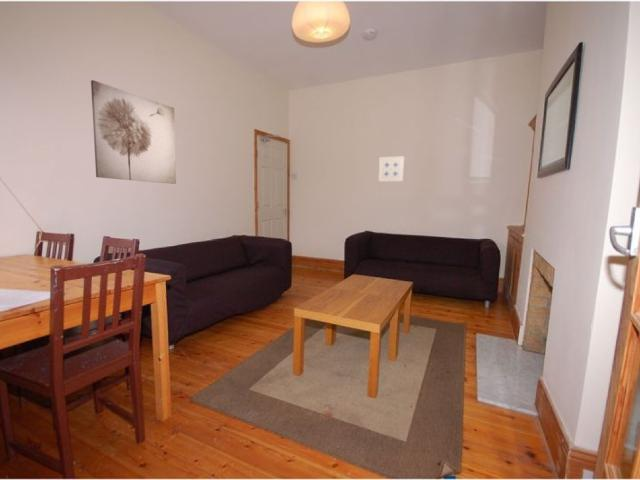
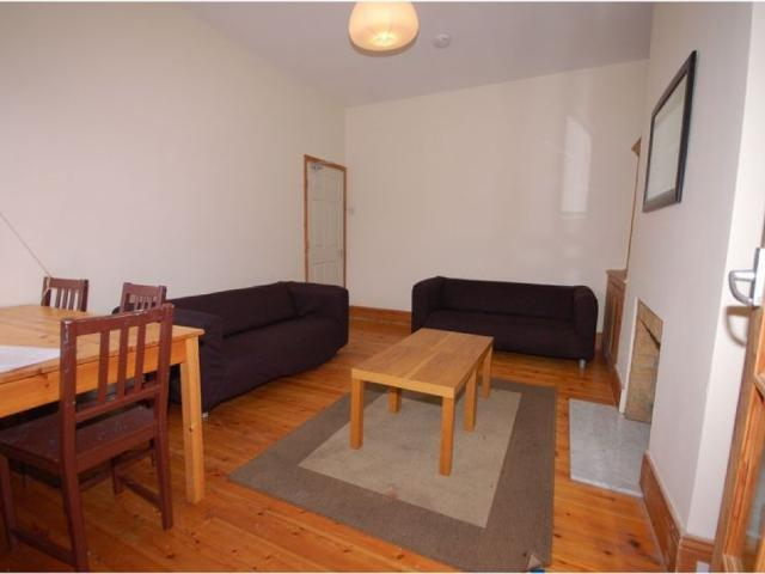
- wall art [90,79,177,185]
- wall art [378,155,405,182]
